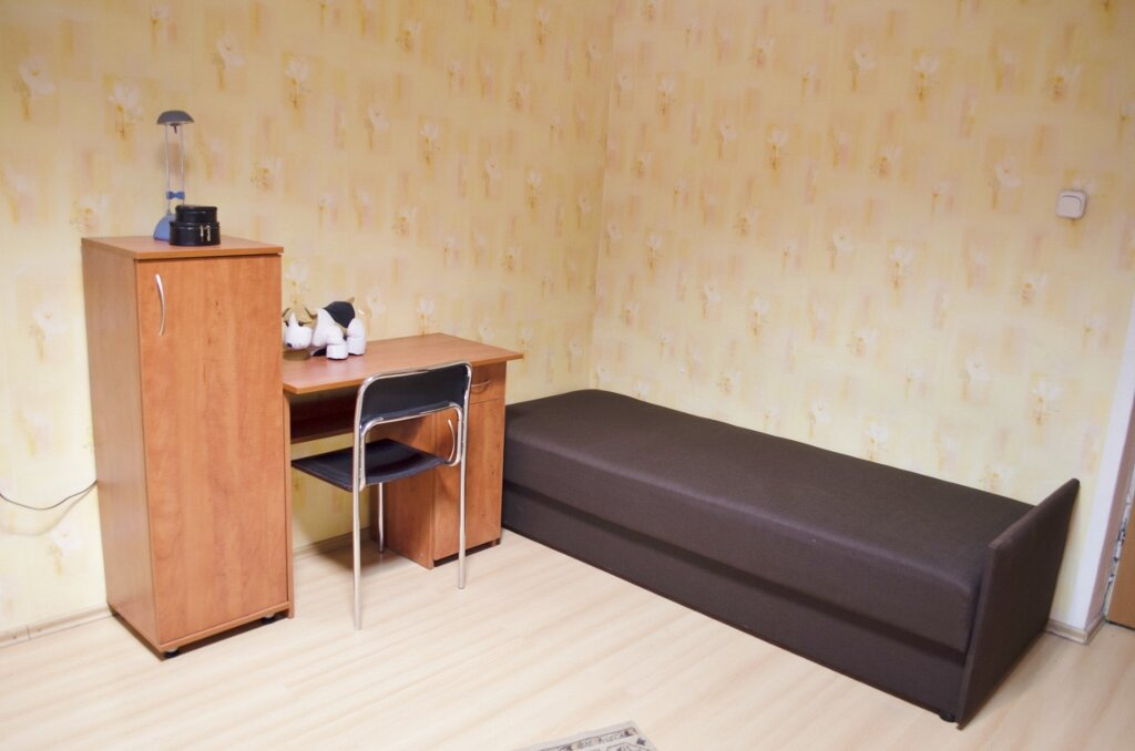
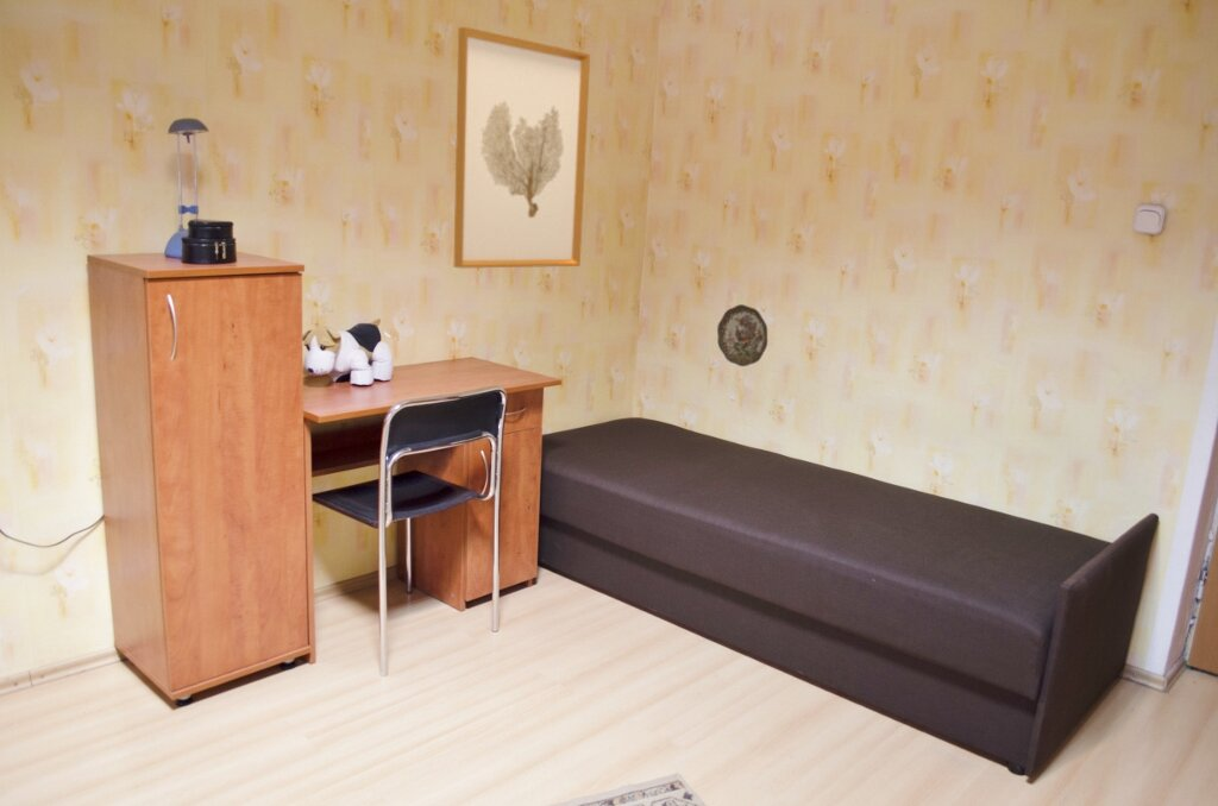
+ decorative plate [716,303,768,367]
+ wall art [452,26,591,269]
